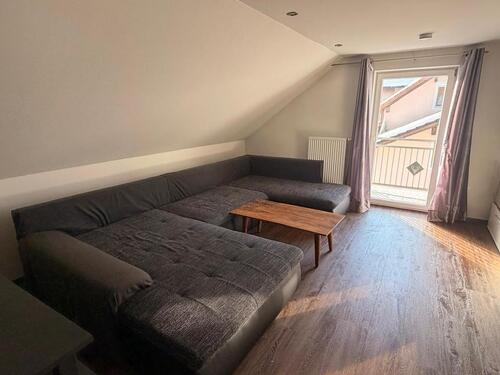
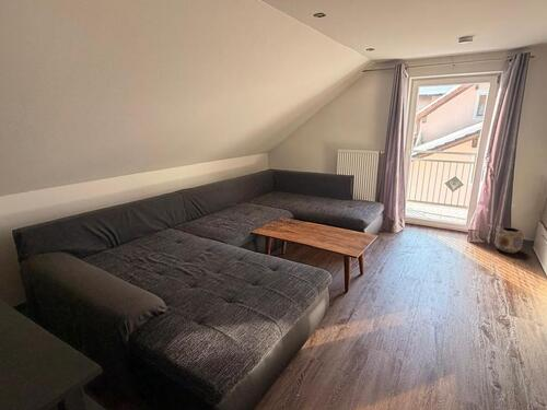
+ planter [494,226,524,254]
